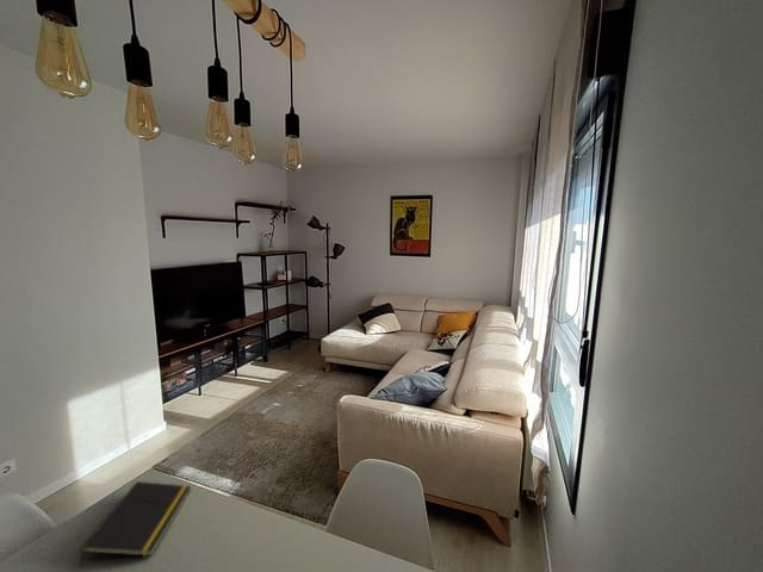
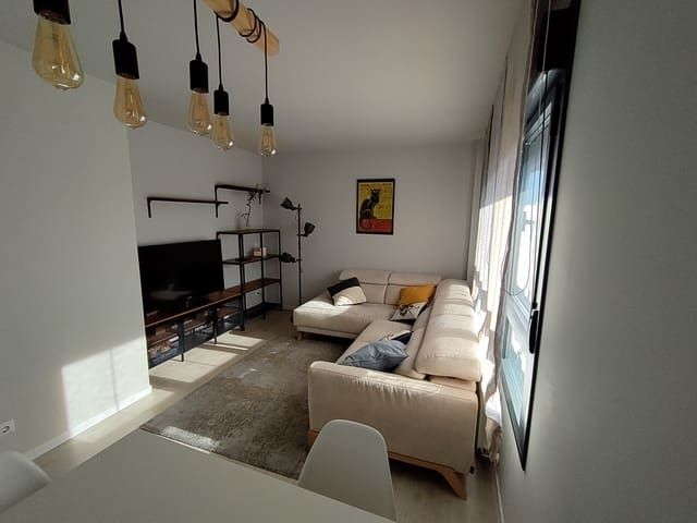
- notepad [79,480,192,567]
